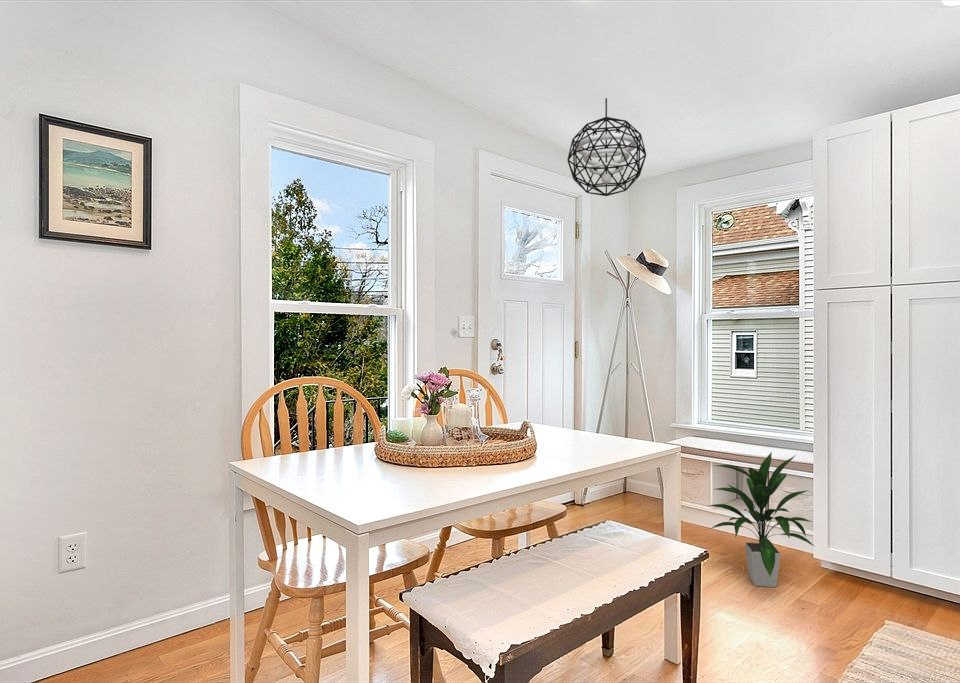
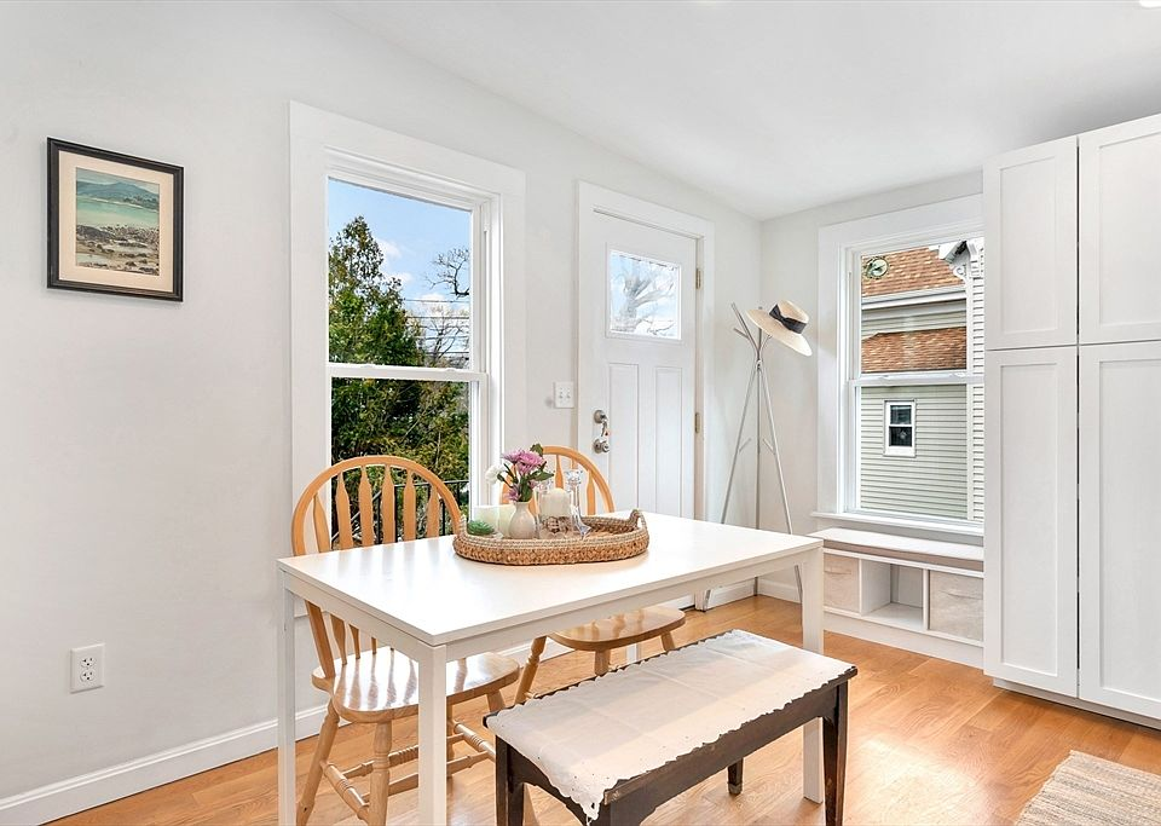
- pendant light [567,97,647,197]
- indoor plant [707,451,815,588]
